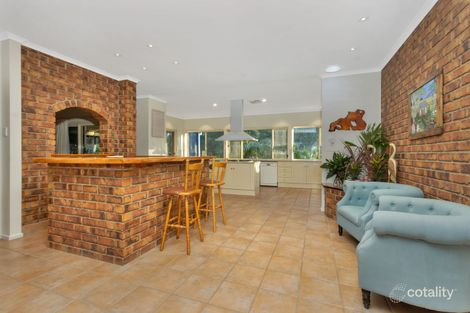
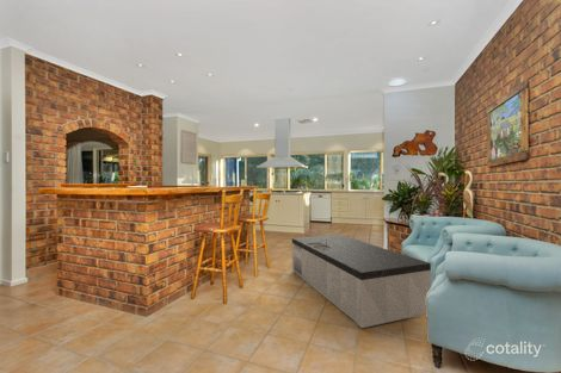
+ coffee table [291,234,432,329]
